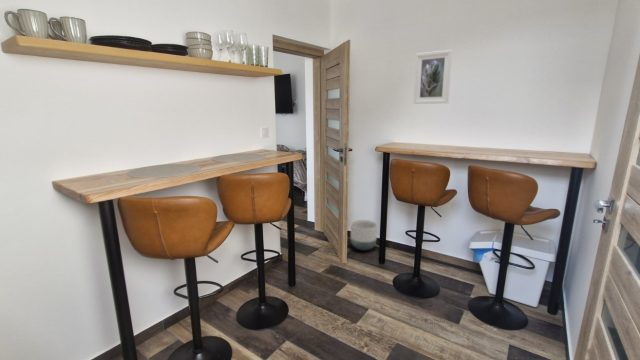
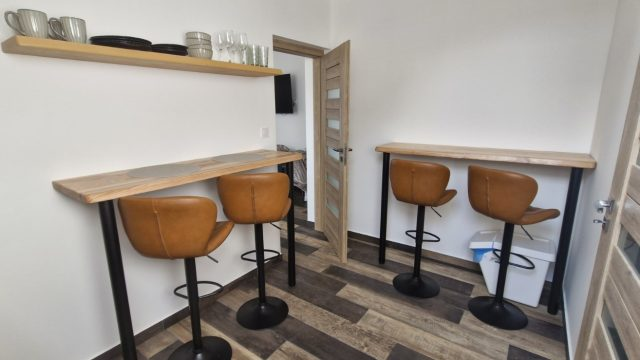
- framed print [412,49,454,105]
- planter [350,219,378,251]
